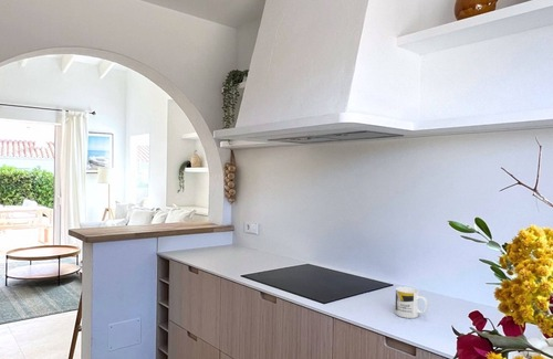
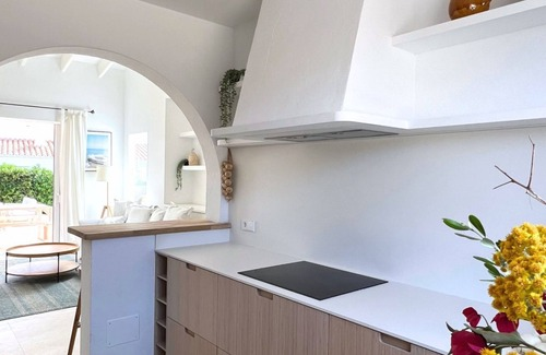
- mug [394,286,429,319]
